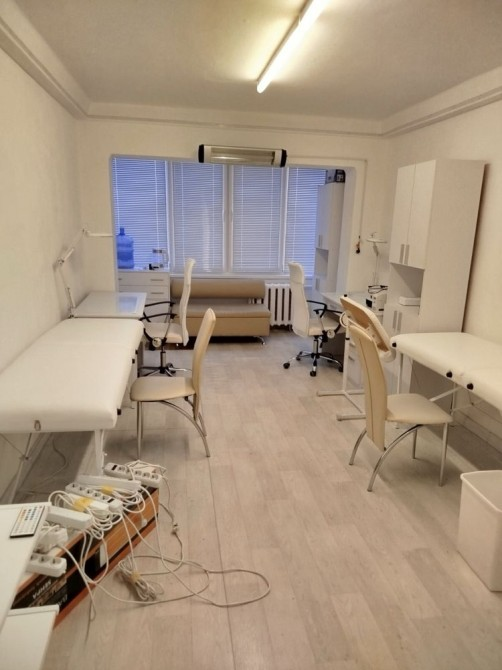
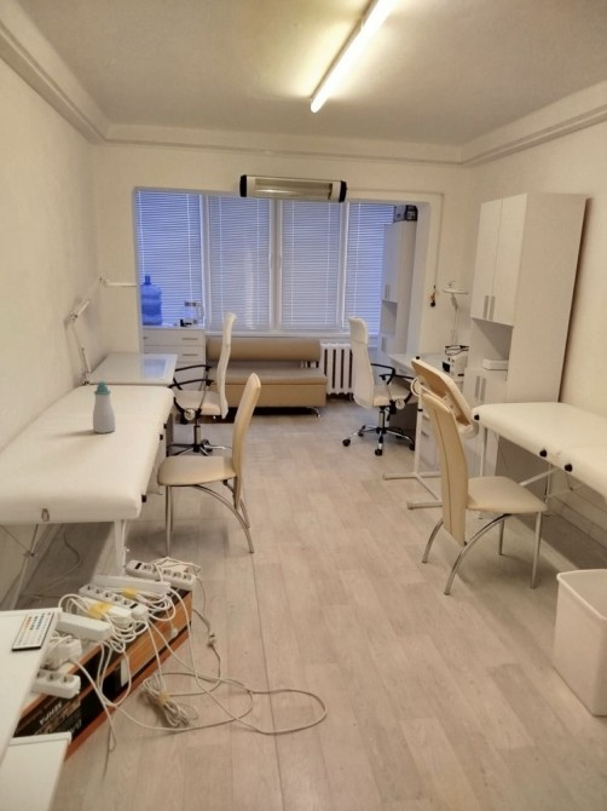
+ soap bottle [92,380,117,435]
